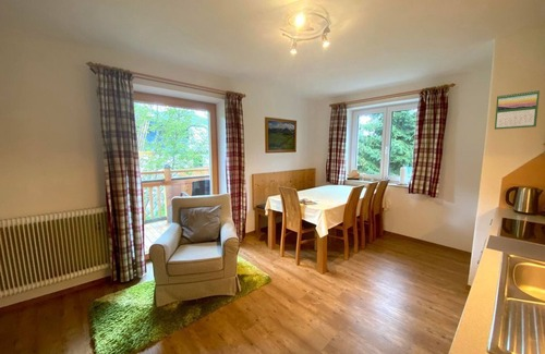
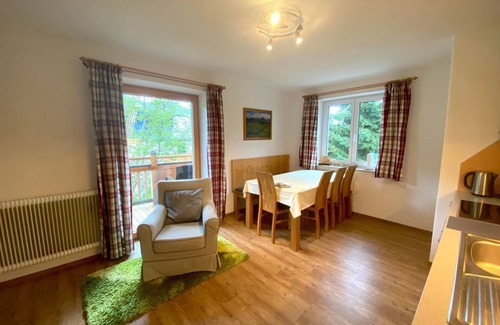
- calendar [494,88,541,131]
